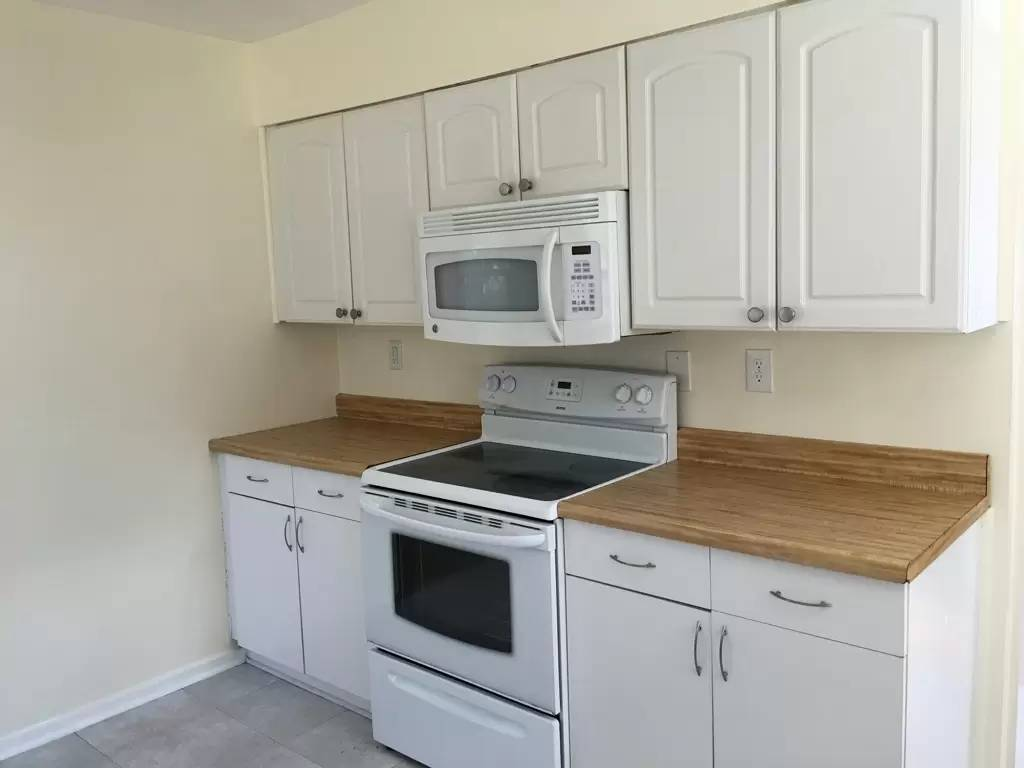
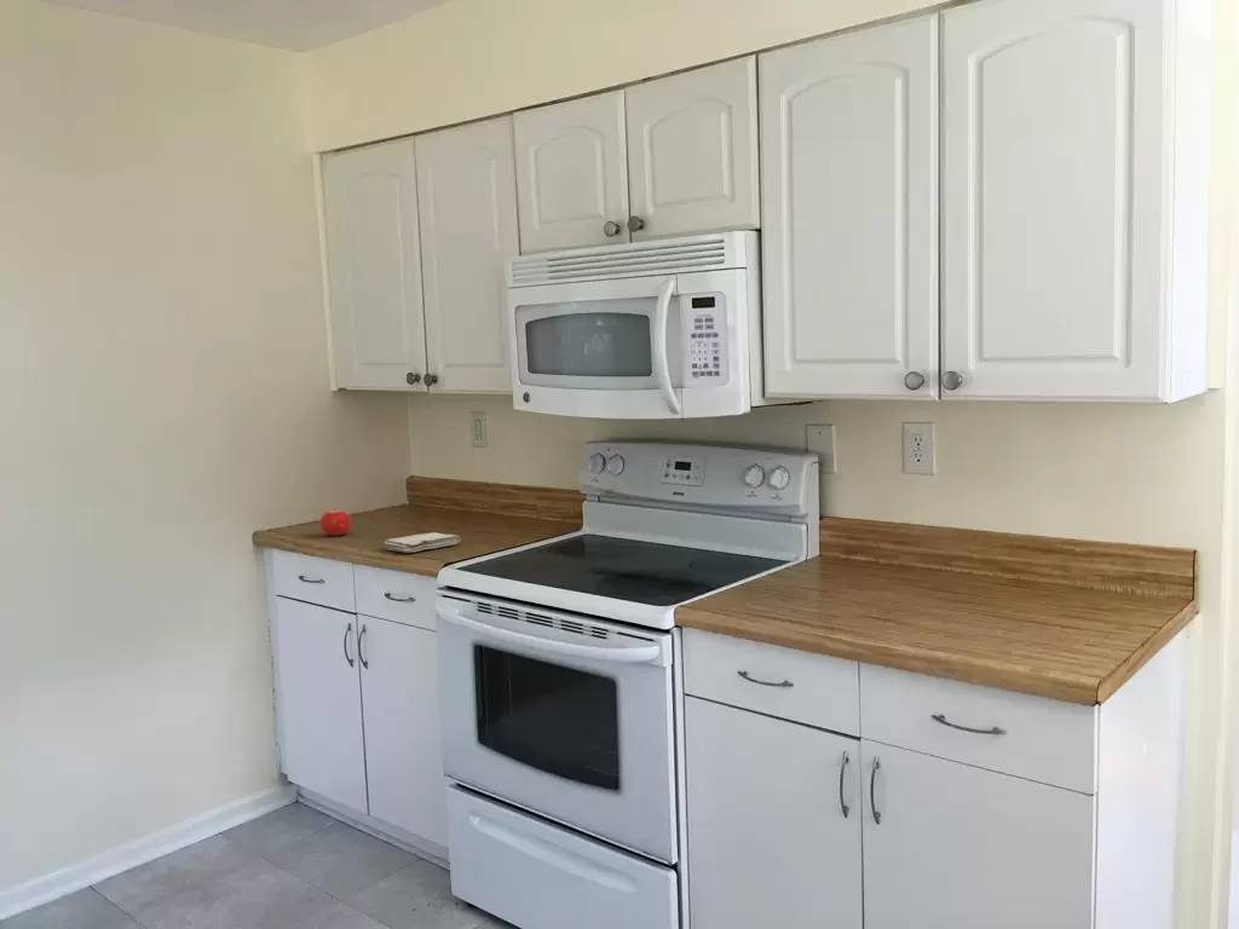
+ washcloth [384,531,461,554]
+ fruit [319,507,352,537]
